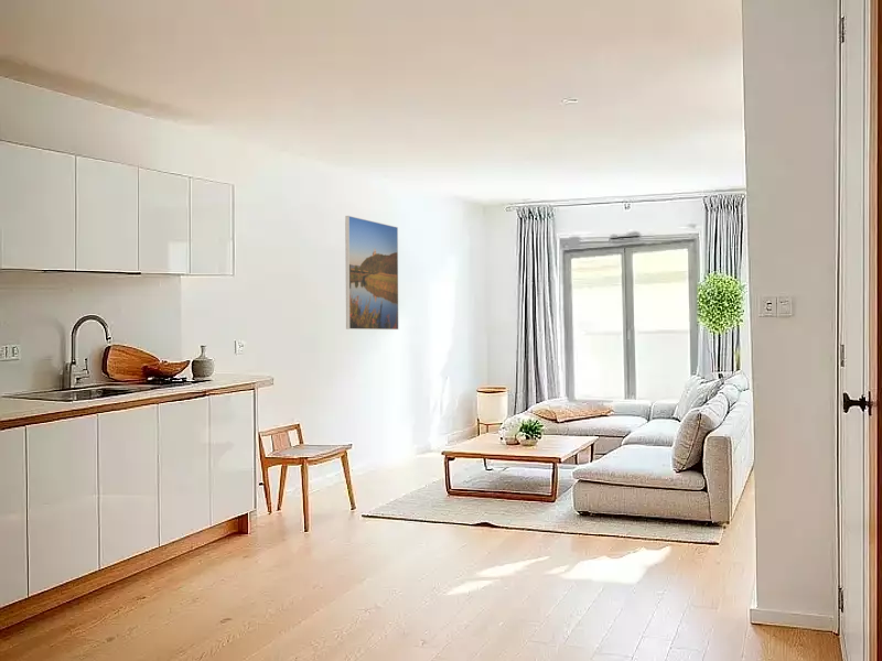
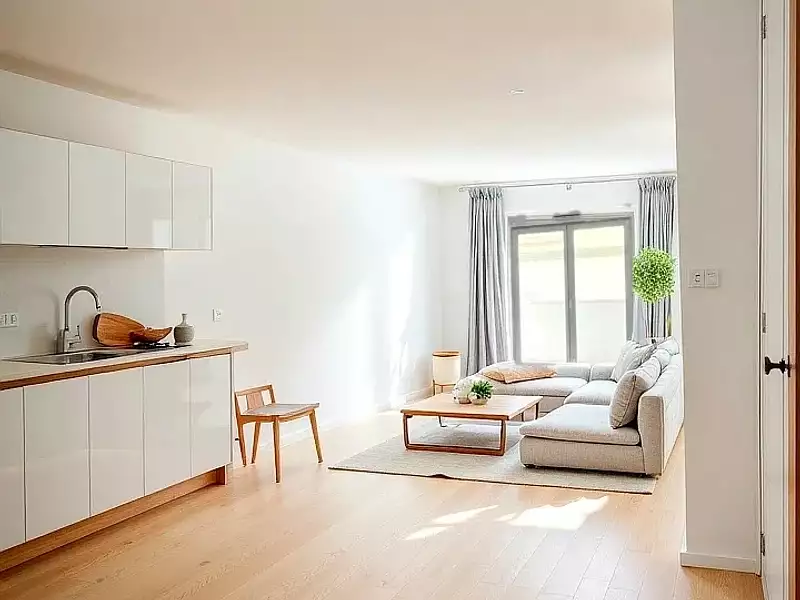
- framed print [344,215,399,330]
